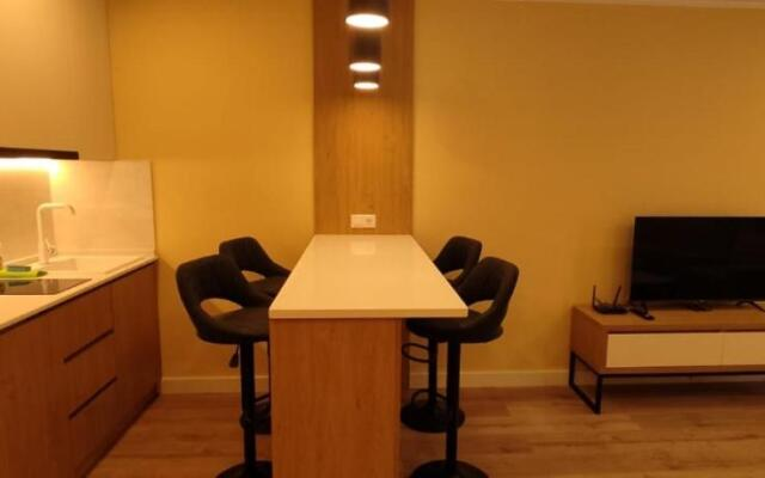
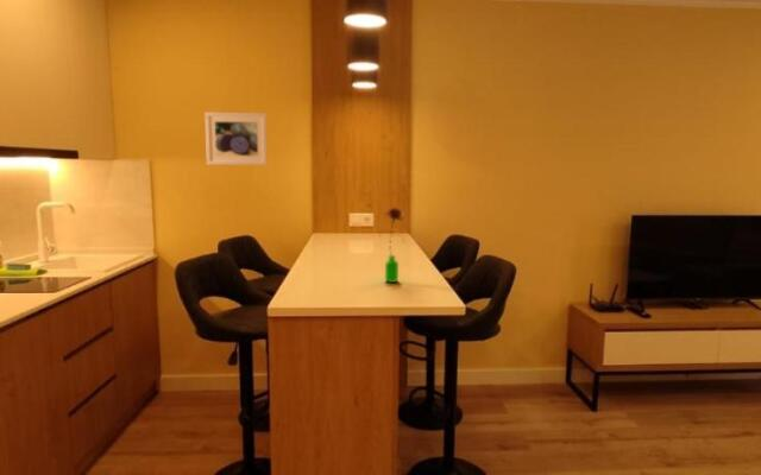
+ flower [378,205,407,284]
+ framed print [205,110,269,166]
